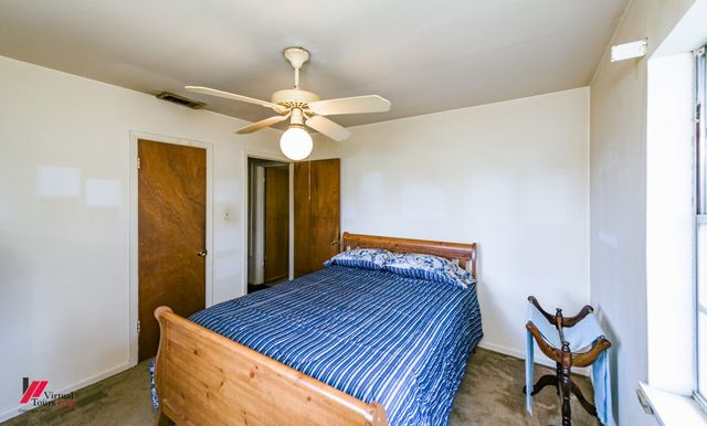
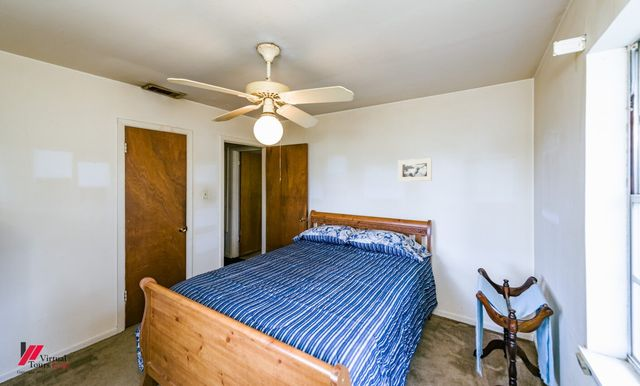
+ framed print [397,157,433,182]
